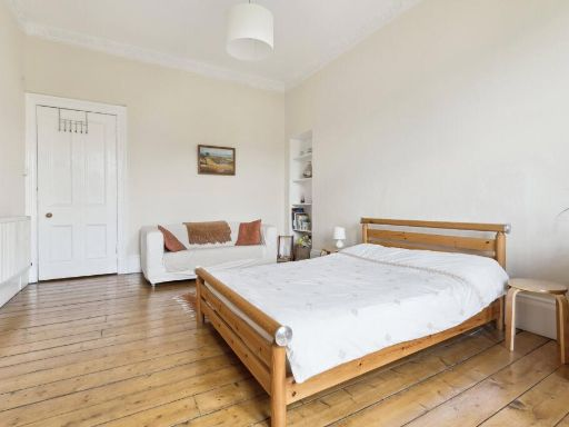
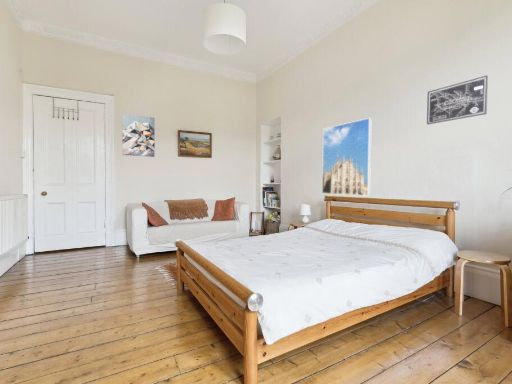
+ wall art [426,74,489,125]
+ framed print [321,117,373,197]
+ wall art [121,113,156,158]
